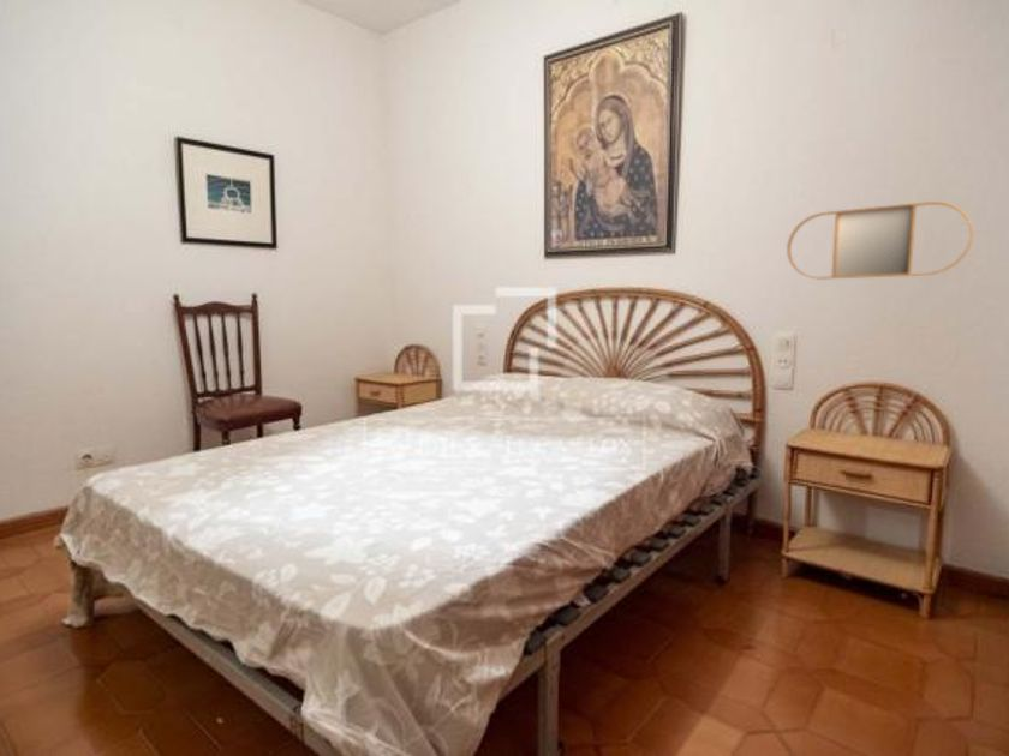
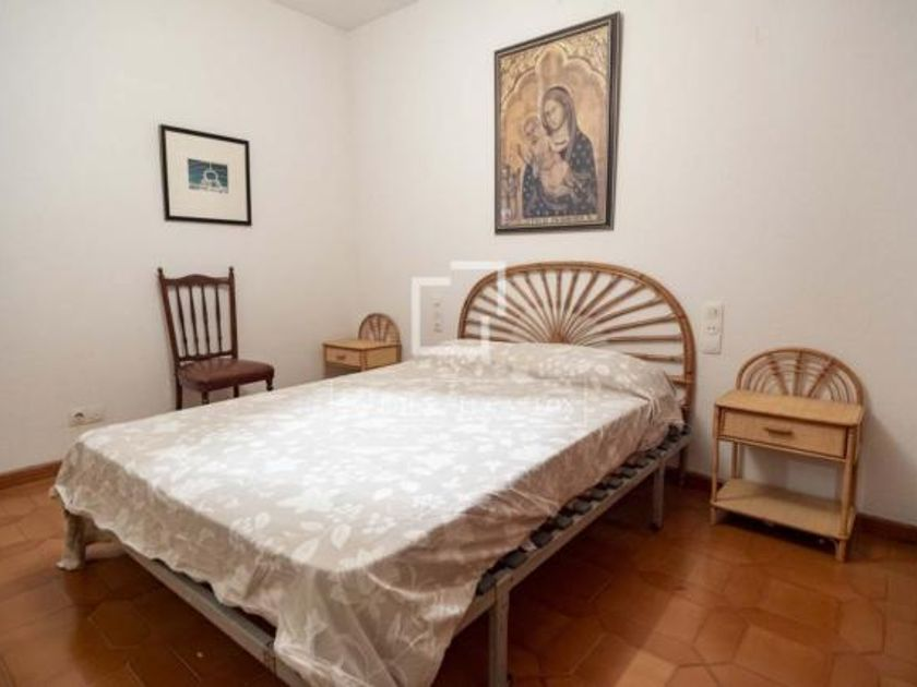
- home mirror [786,200,974,281]
